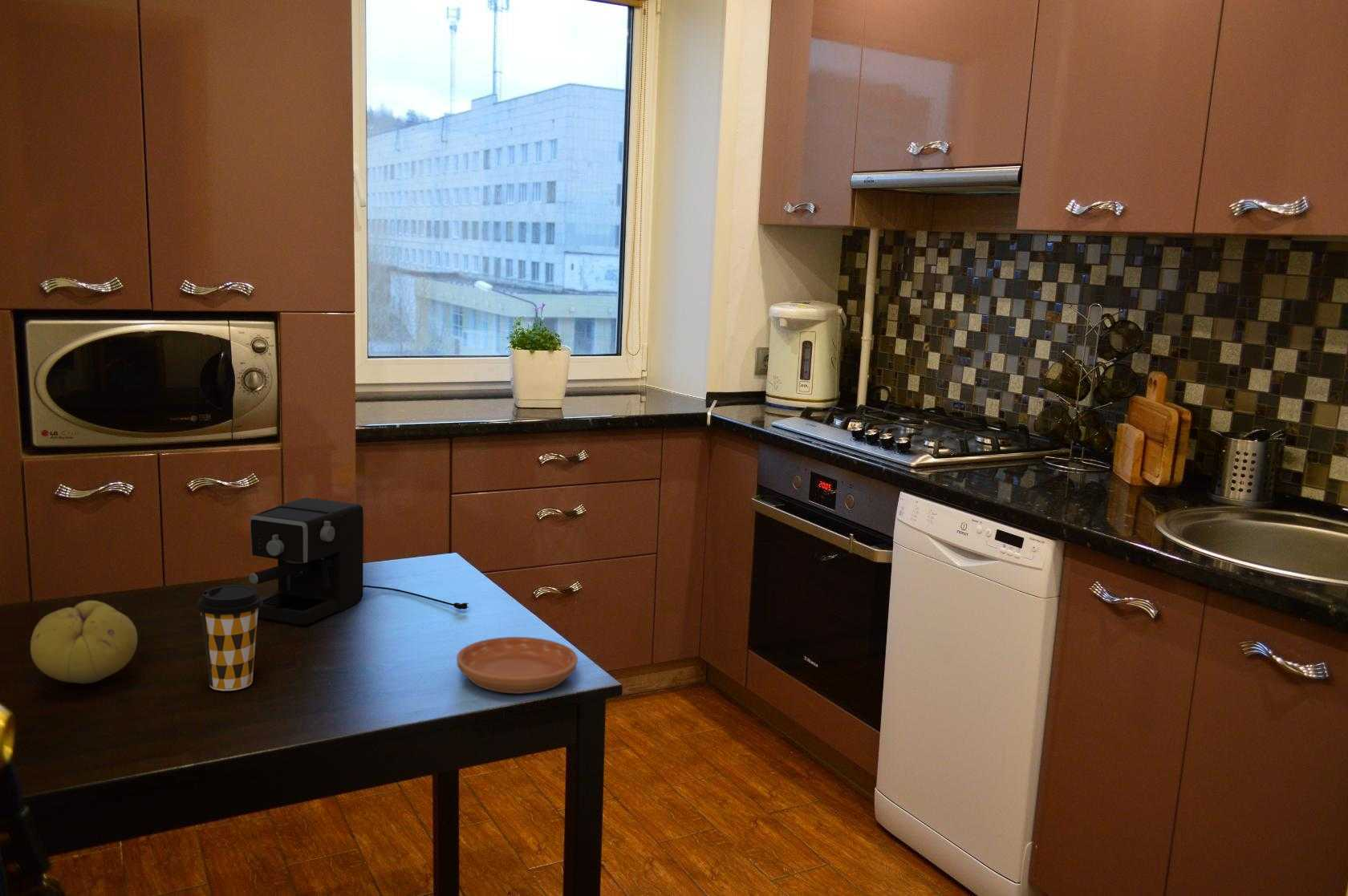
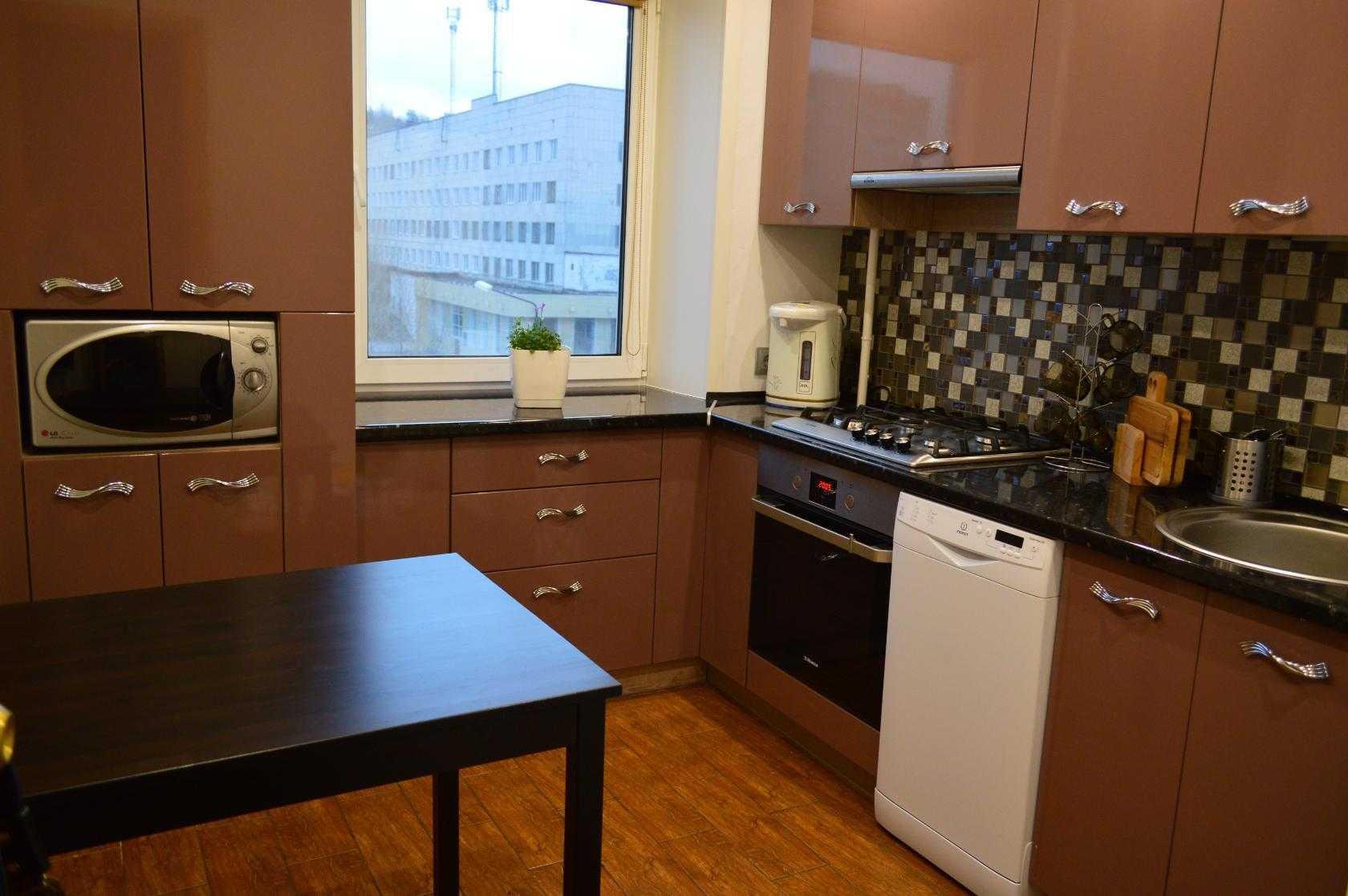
- saucer [456,636,579,695]
- fruit [30,600,138,684]
- coffee maker [249,497,469,626]
- coffee cup [196,584,262,691]
